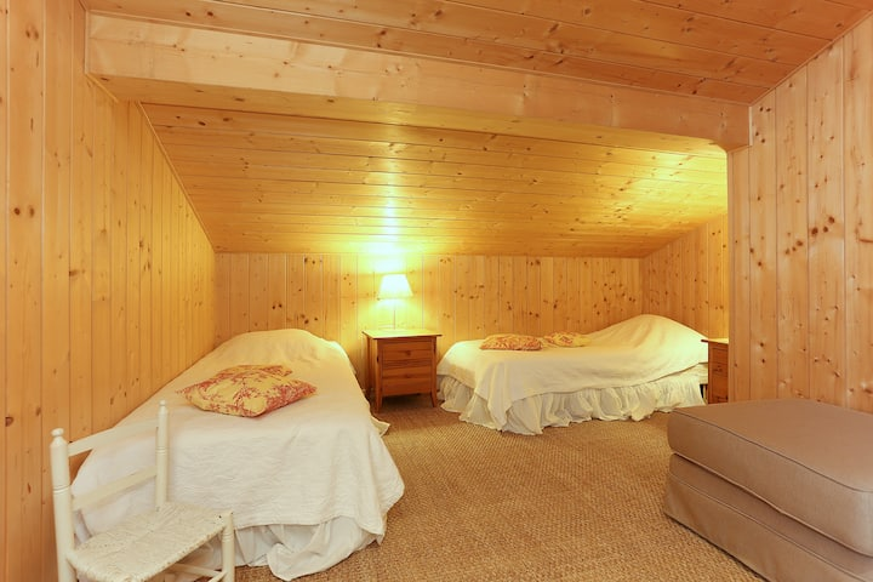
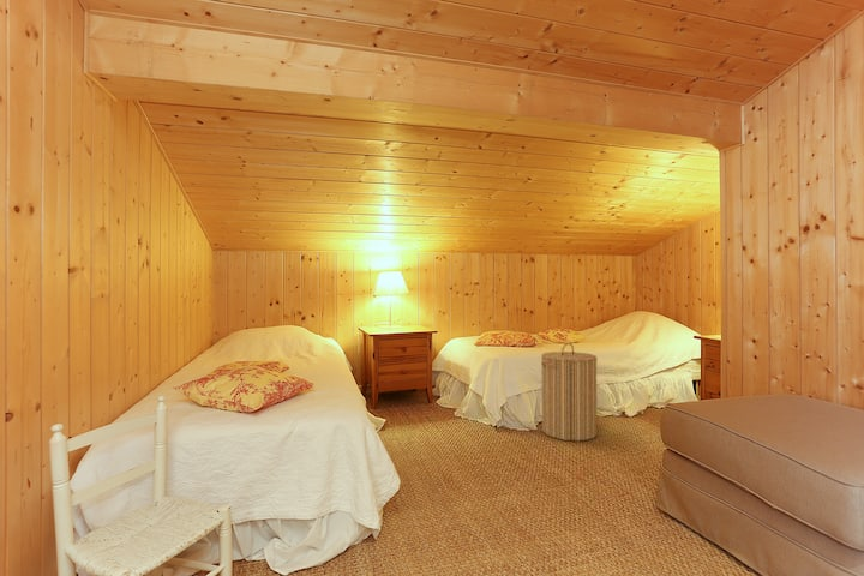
+ laundry hamper [540,342,599,442]
